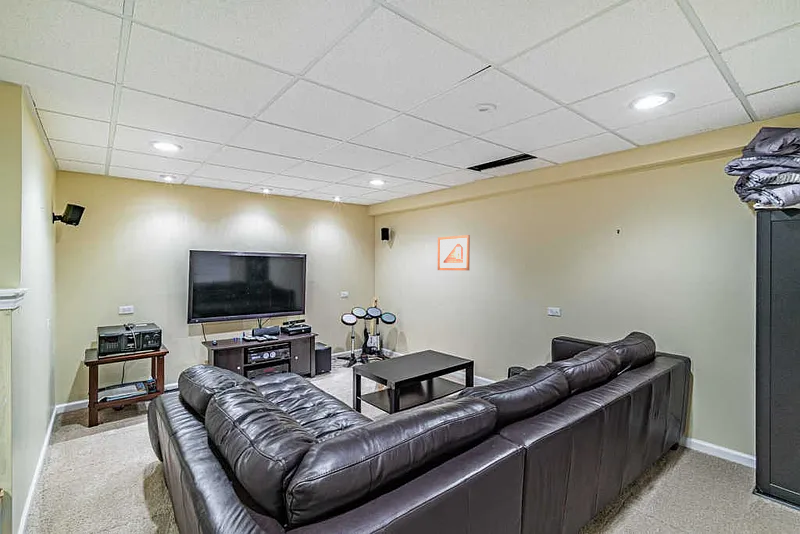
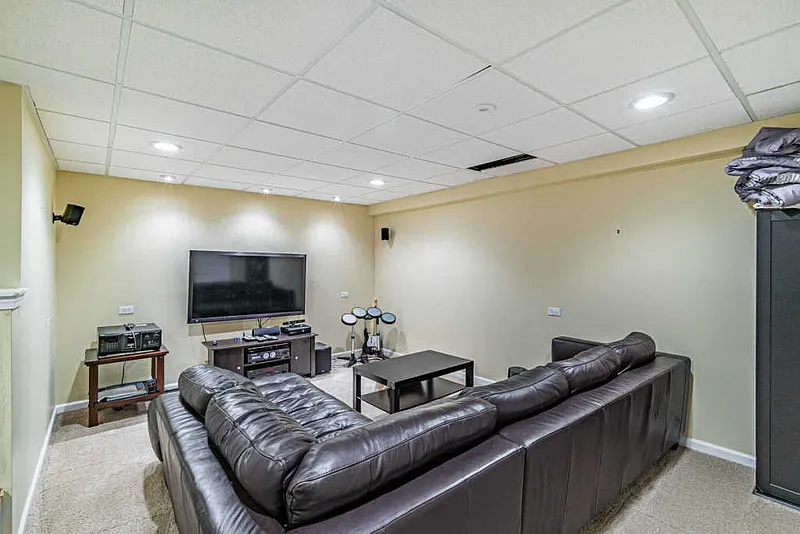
- picture frame [437,234,471,271]
